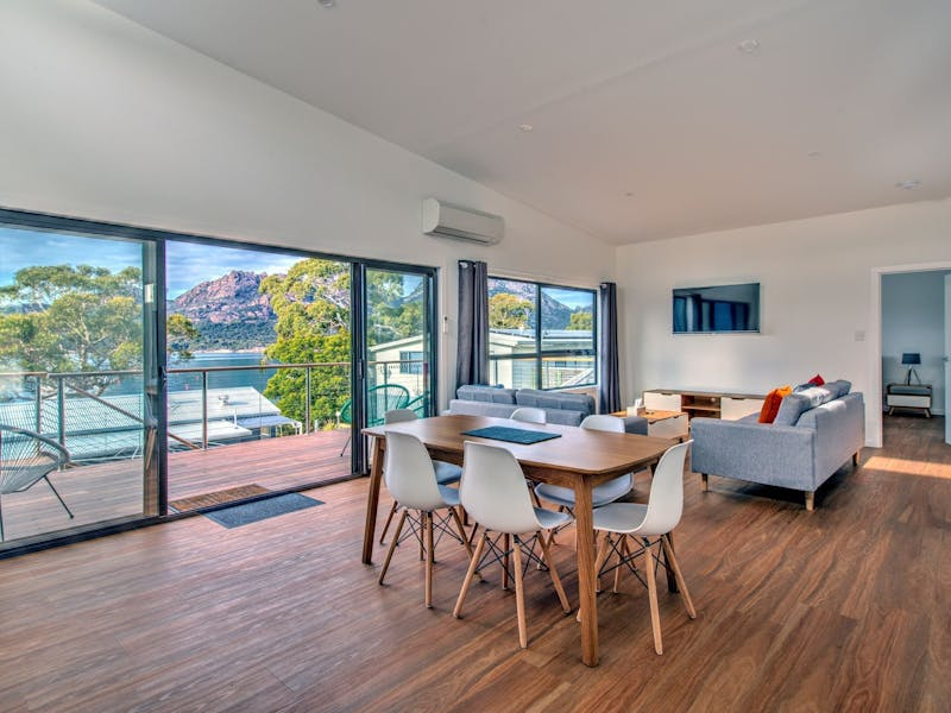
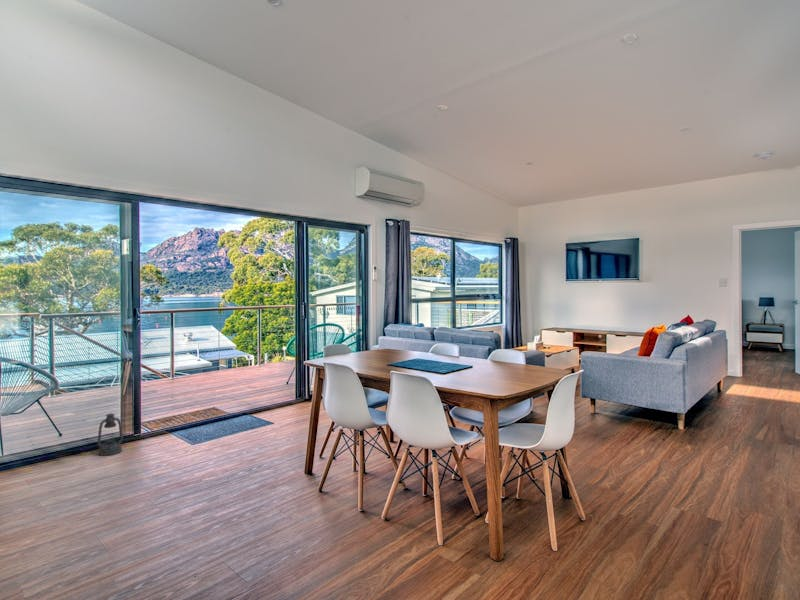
+ lantern [97,412,124,457]
